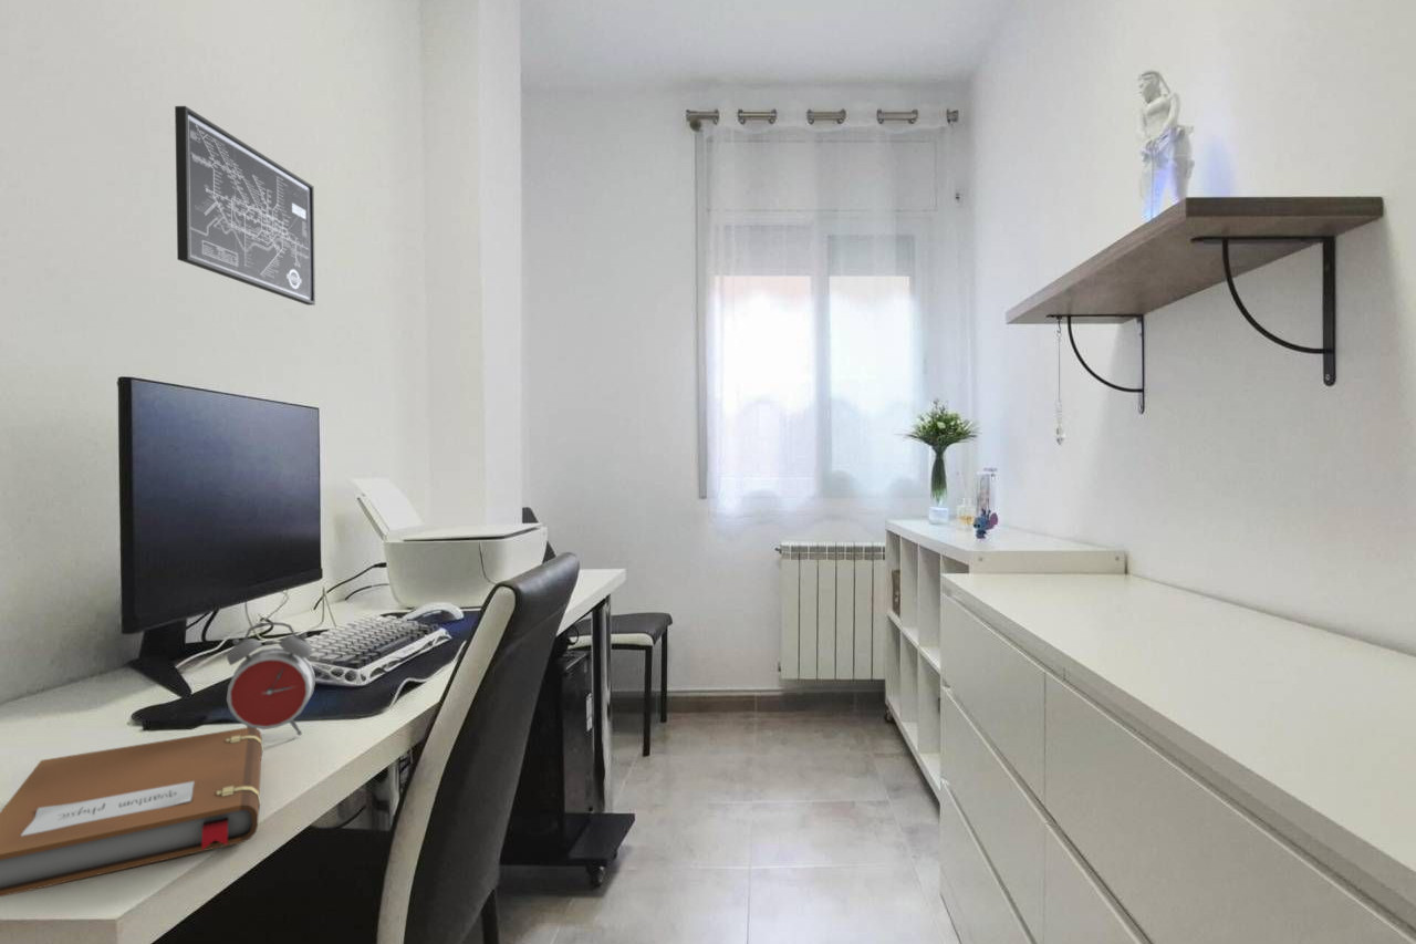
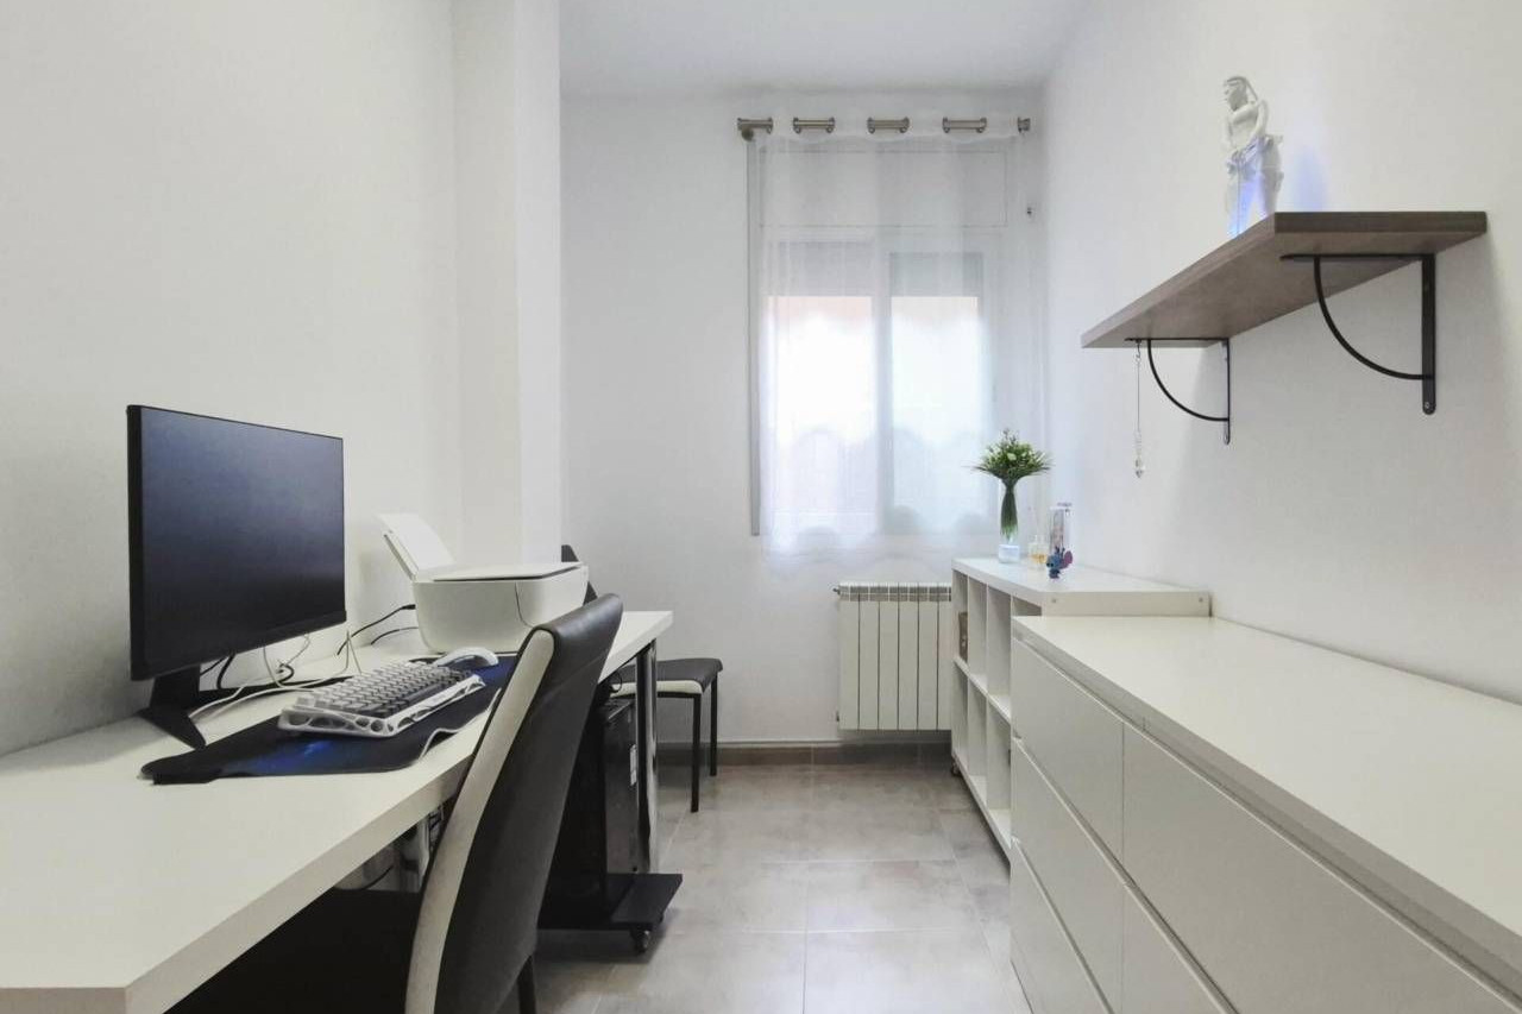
- wall art [174,105,316,307]
- notebook [0,727,263,898]
- alarm clock [226,621,316,736]
